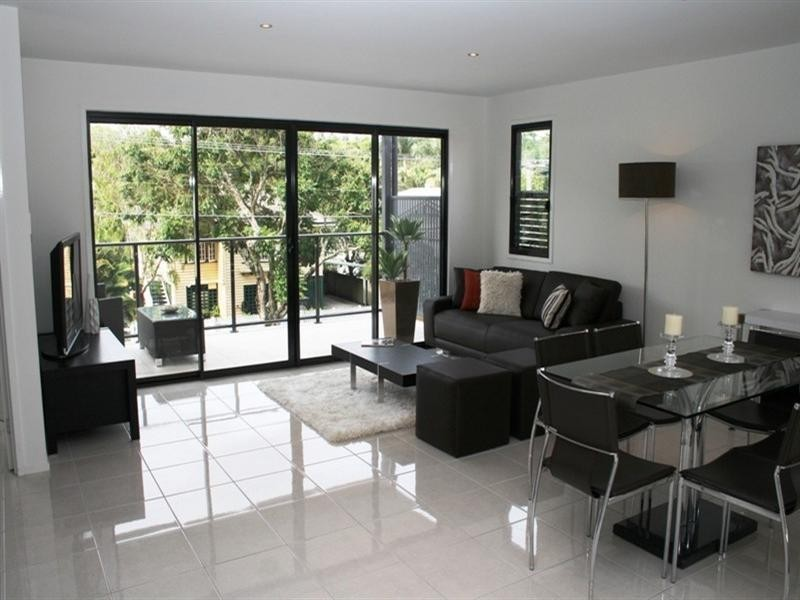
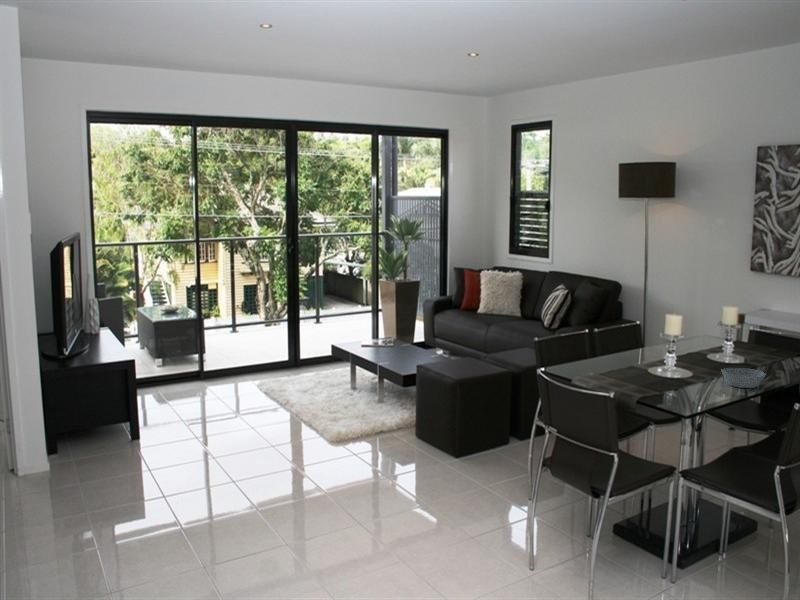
+ bowl [720,367,767,389]
